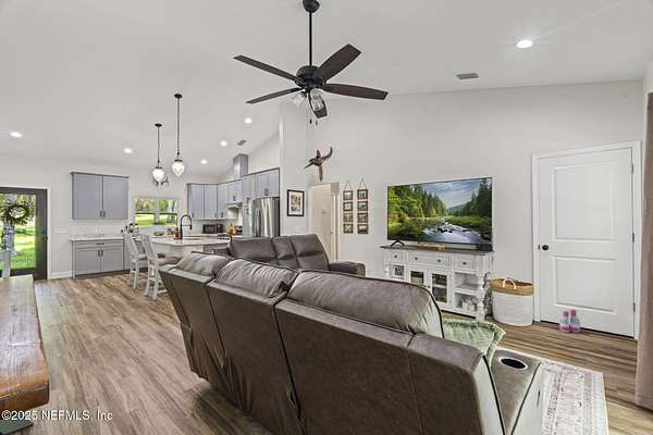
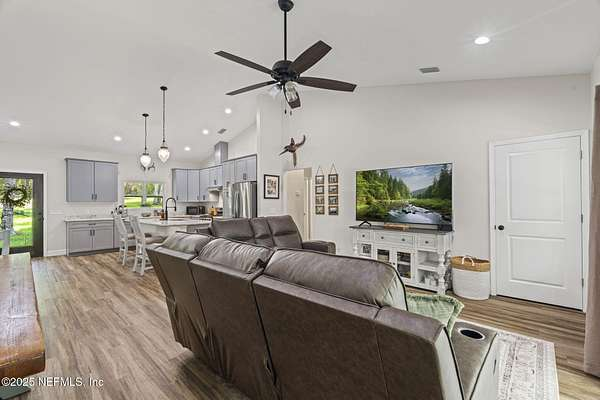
- boots [558,309,581,334]
